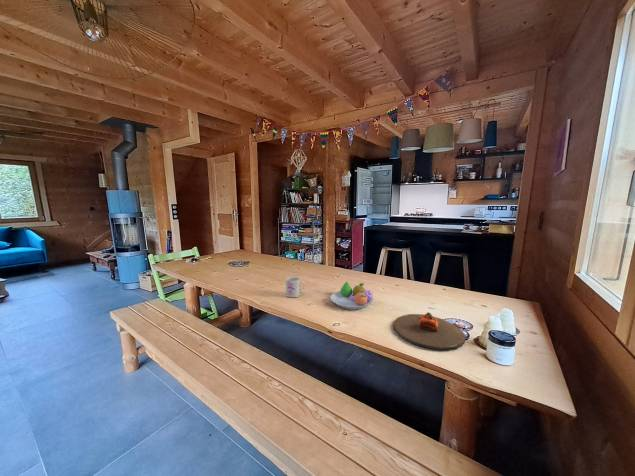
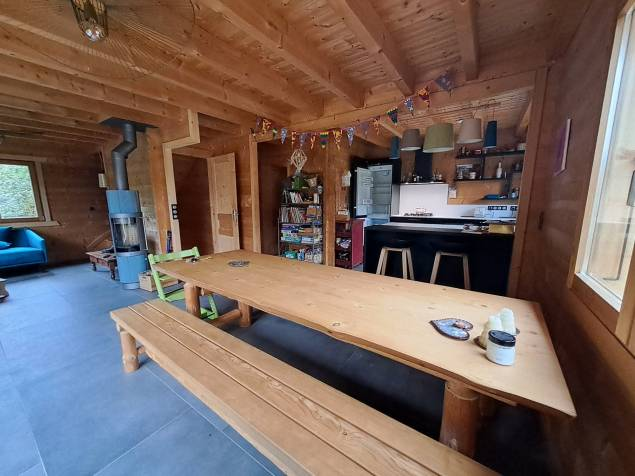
- fruit bowl [330,281,374,310]
- plate [392,311,467,351]
- mug [285,276,306,298]
